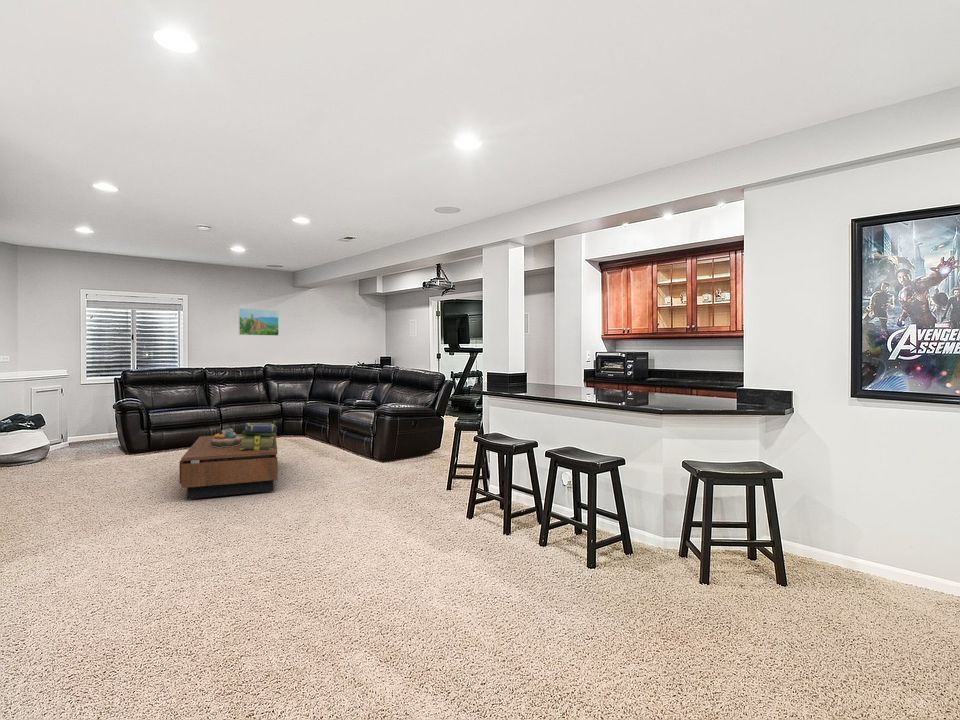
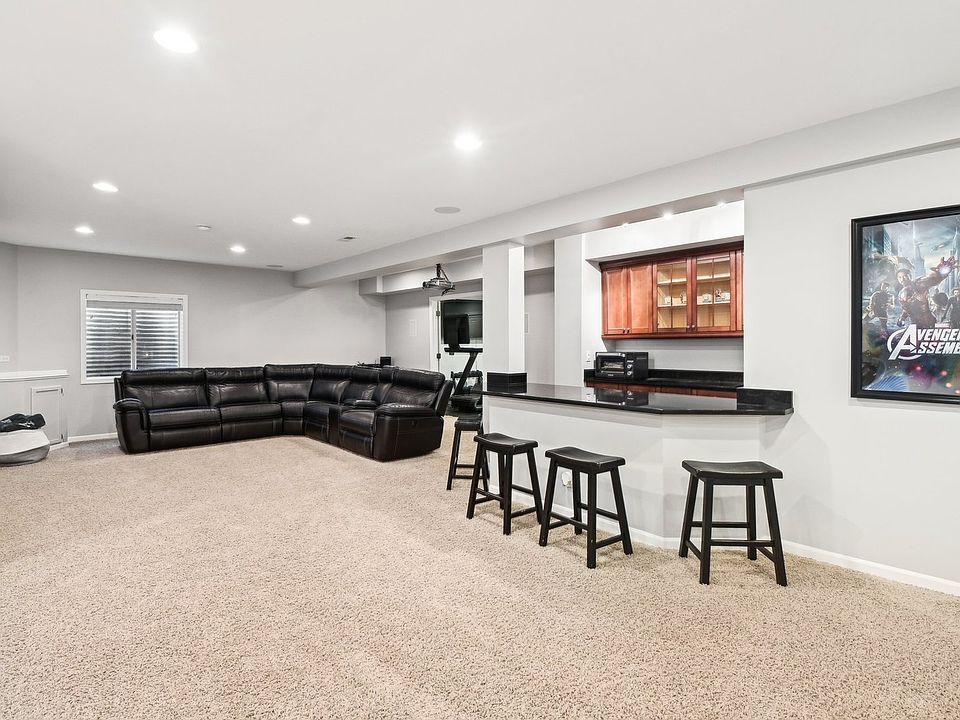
- coffee table [179,433,279,500]
- stack of books [240,422,278,450]
- decorative bowl [211,427,241,448]
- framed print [237,307,280,337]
